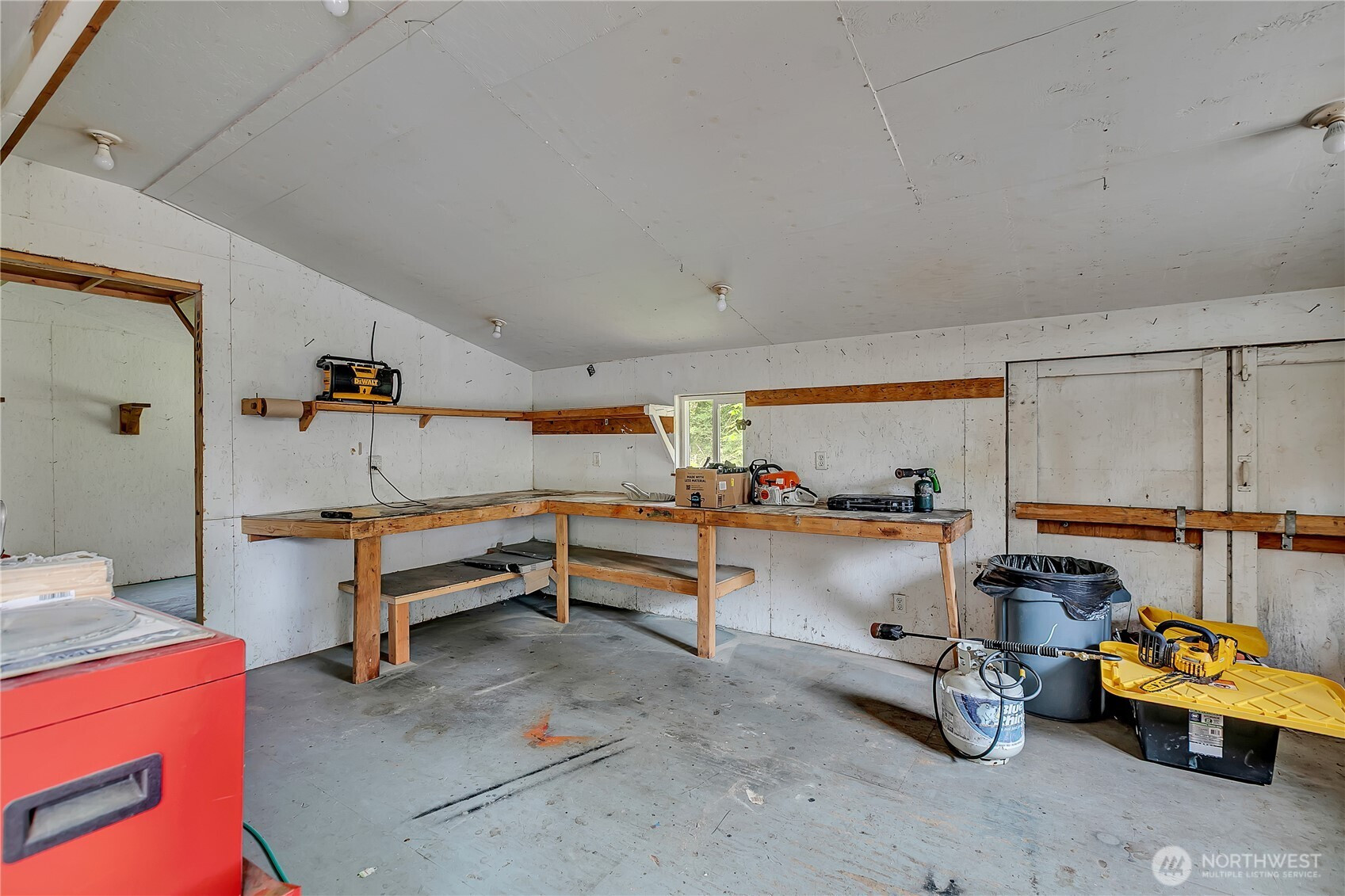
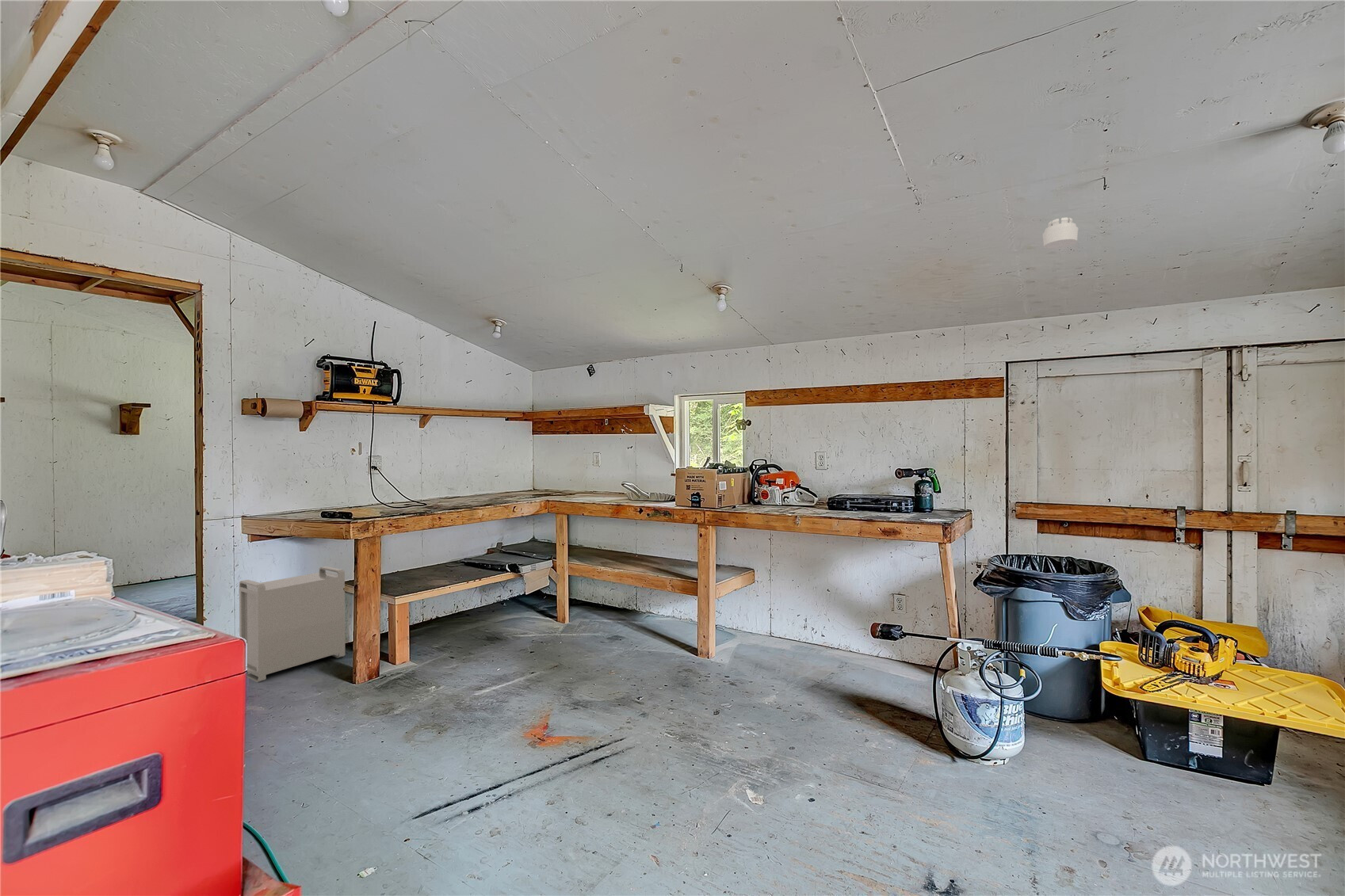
+ storage bin [239,566,346,683]
+ smoke detector [1042,217,1079,250]
